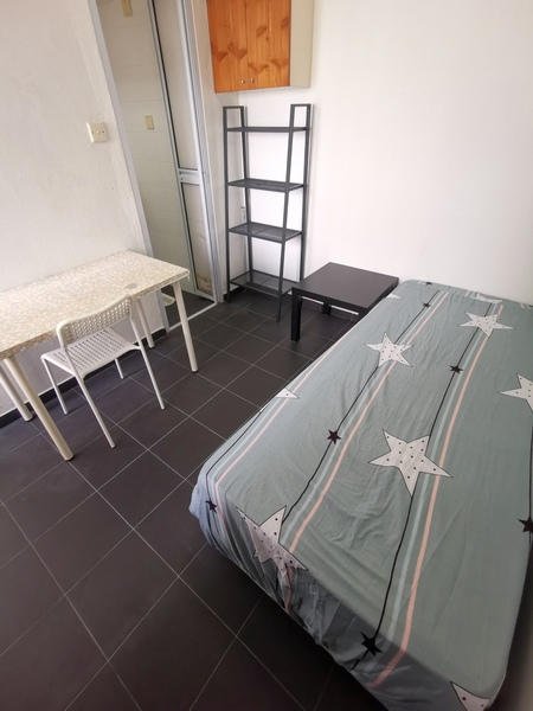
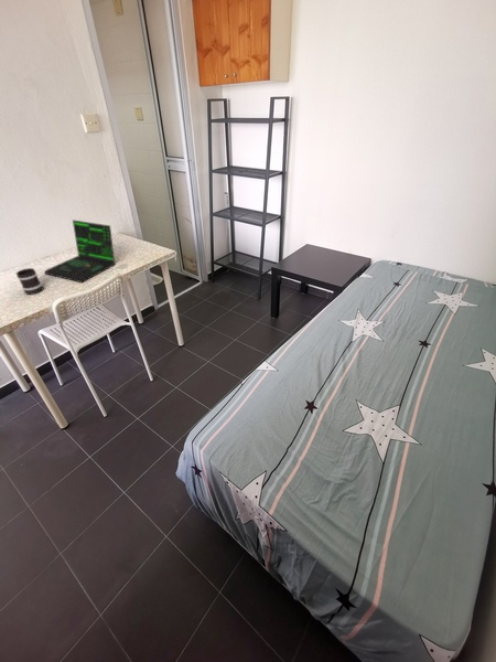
+ mug [15,267,45,296]
+ laptop [43,218,125,284]
